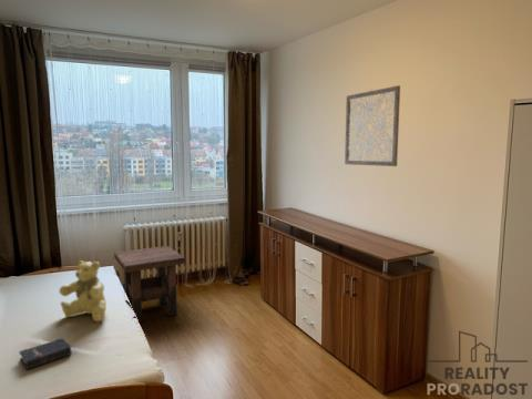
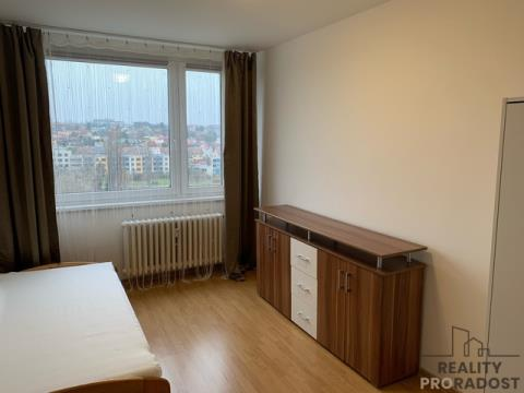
- hardback book [18,337,72,370]
- wall art [344,84,401,167]
- side table [113,245,186,324]
- teddy bear [59,259,108,323]
